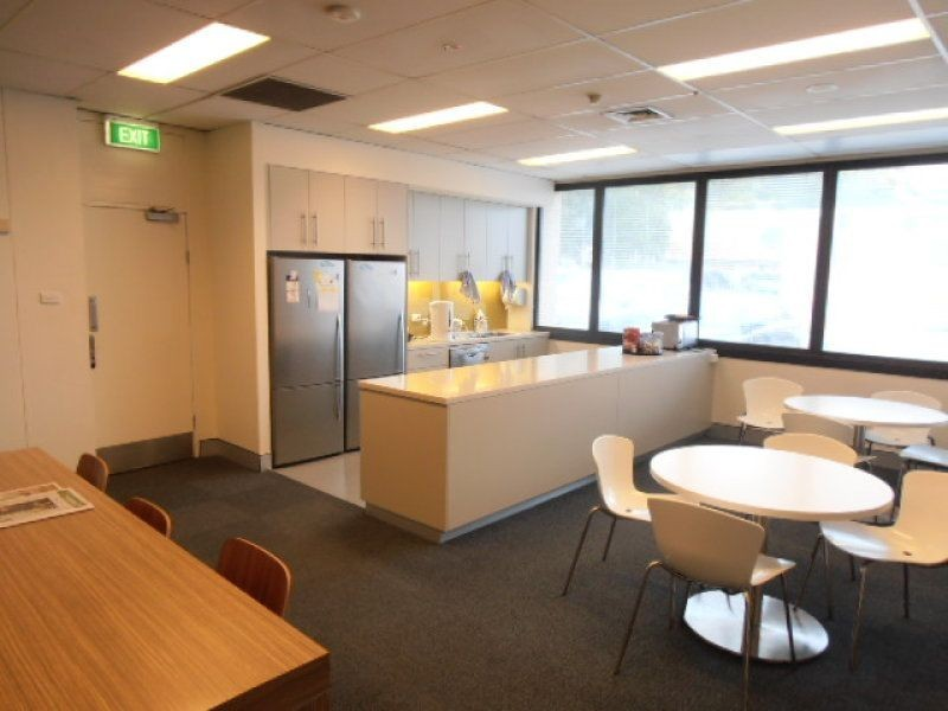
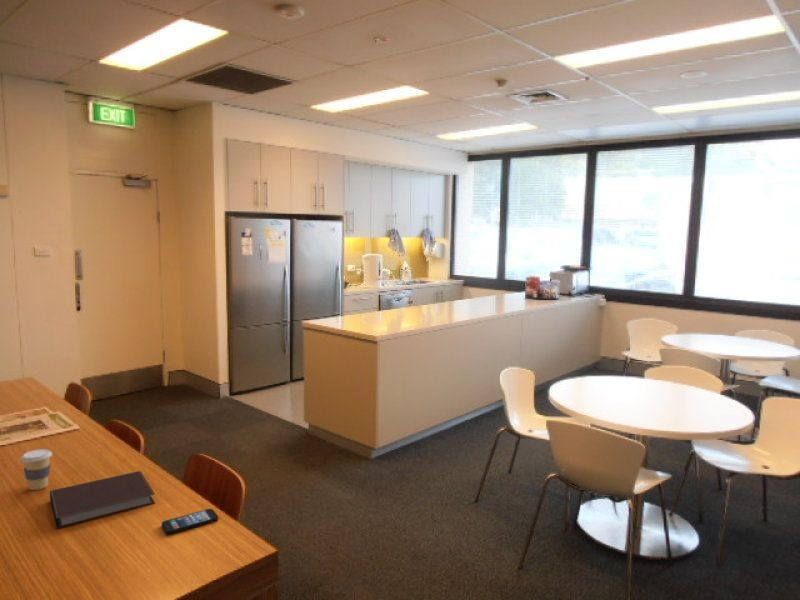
+ coffee cup [20,448,53,491]
+ notebook [49,470,156,530]
+ smartphone [161,508,219,535]
